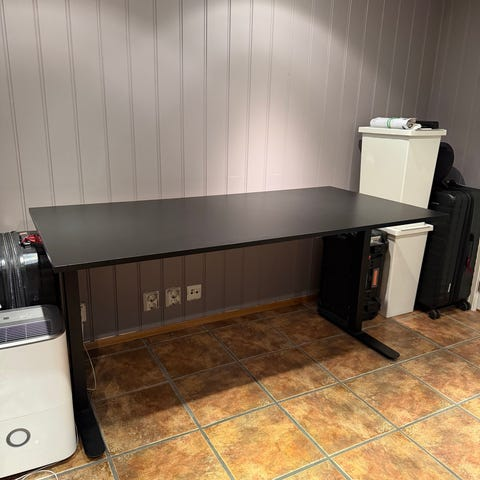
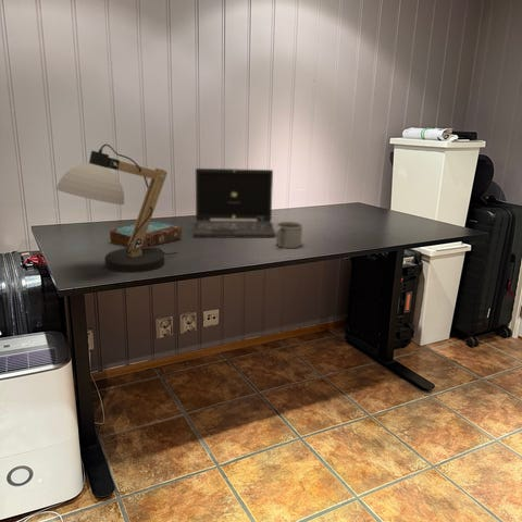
+ book [109,220,183,248]
+ mug [275,221,304,249]
+ laptop [192,167,276,239]
+ desk lamp [54,144,178,274]
